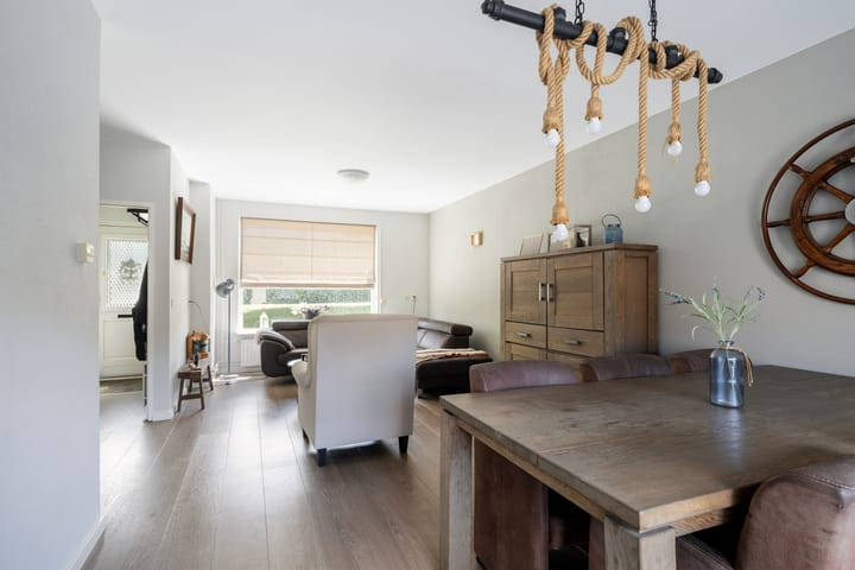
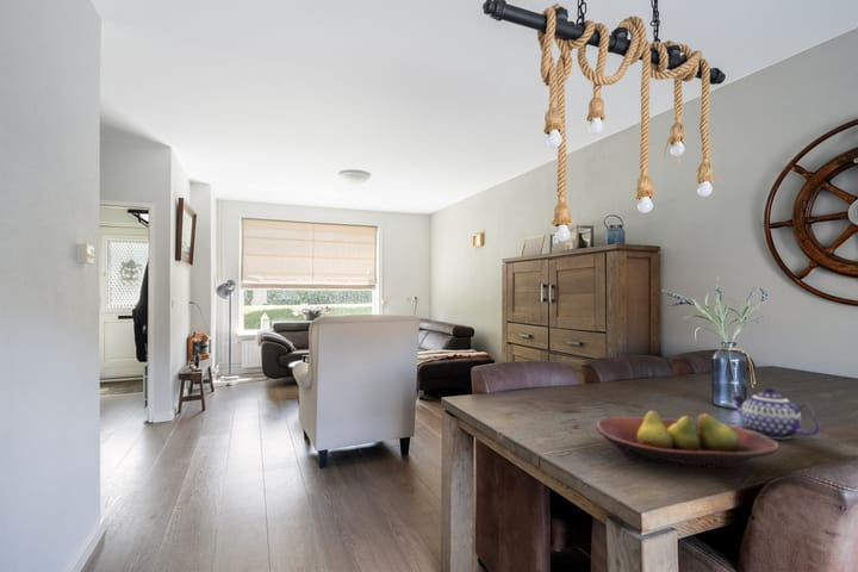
+ fruit bowl [595,409,779,470]
+ teapot [729,386,821,440]
